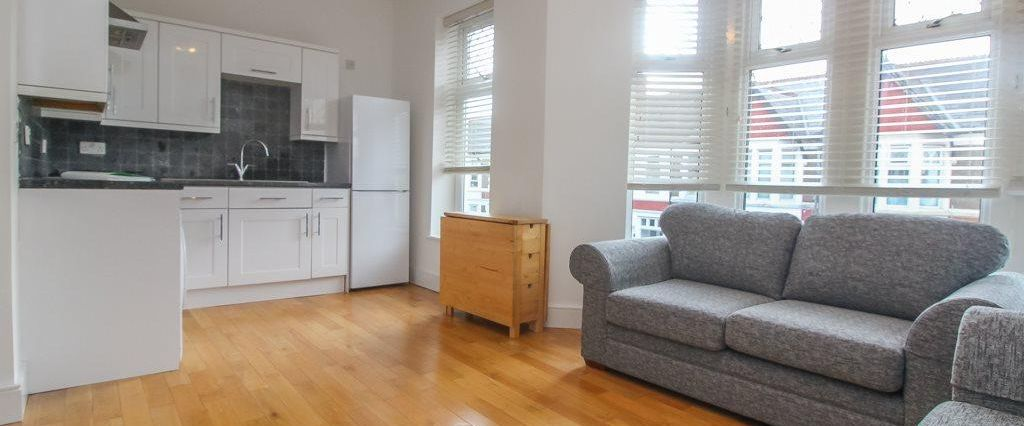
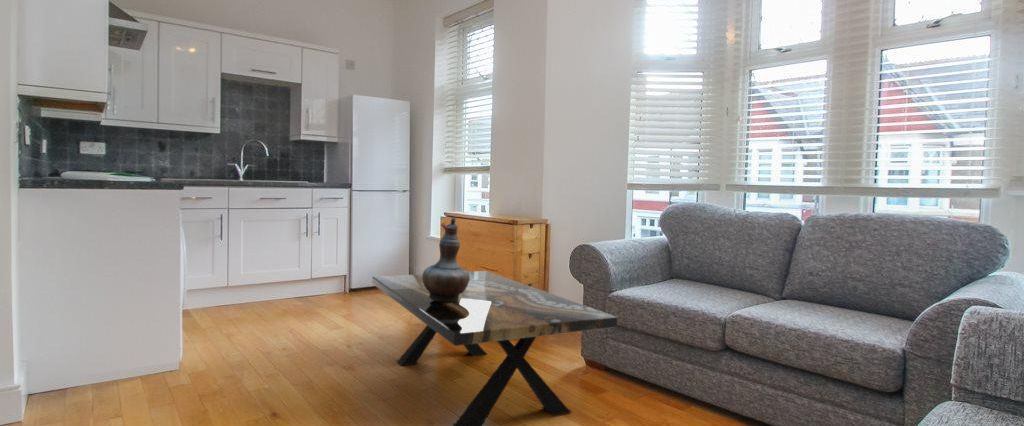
+ coffee table [371,270,618,426]
+ decorative vase [422,216,470,303]
